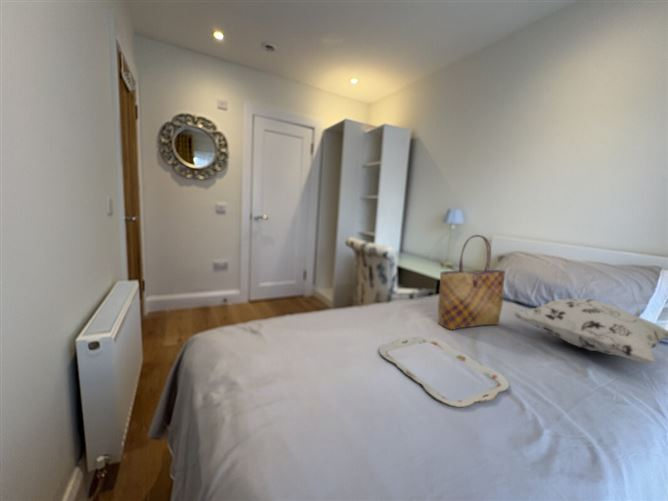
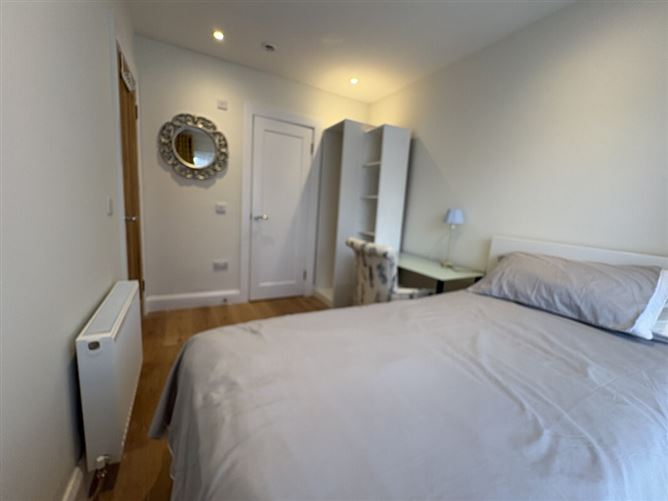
- decorative pillow [510,297,668,364]
- serving tray [378,336,510,408]
- tote bag [437,233,506,331]
